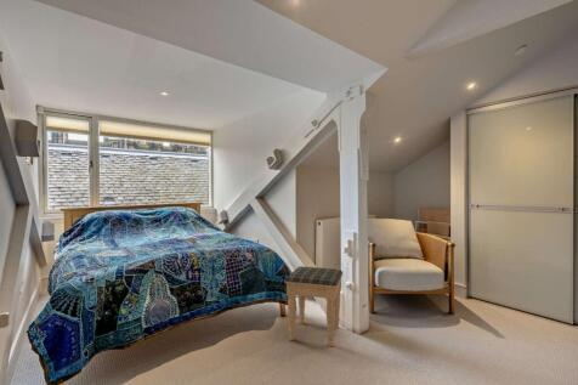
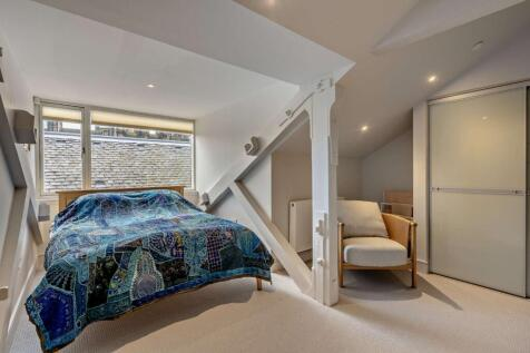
- footstool [283,265,344,347]
